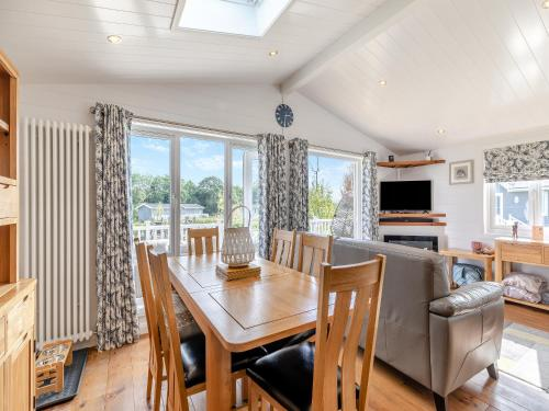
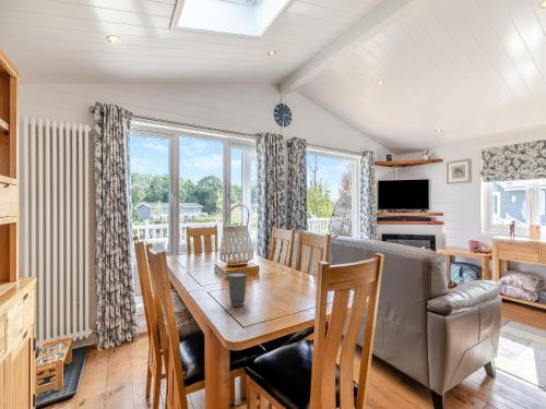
+ cup [225,269,250,308]
